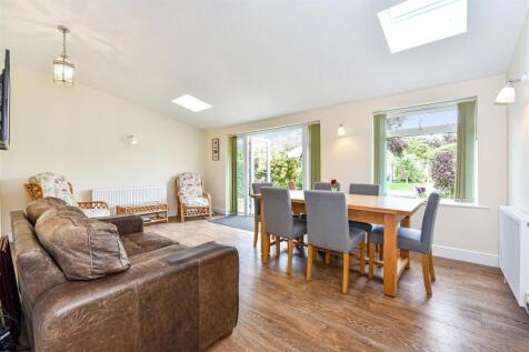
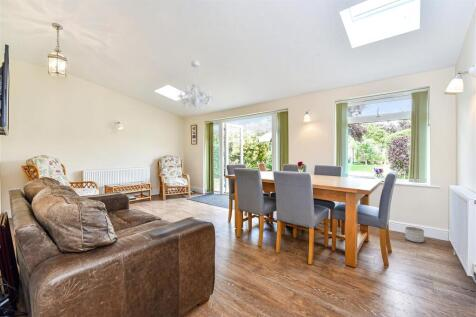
+ chandelier [177,60,214,115]
+ planter [404,226,425,244]
